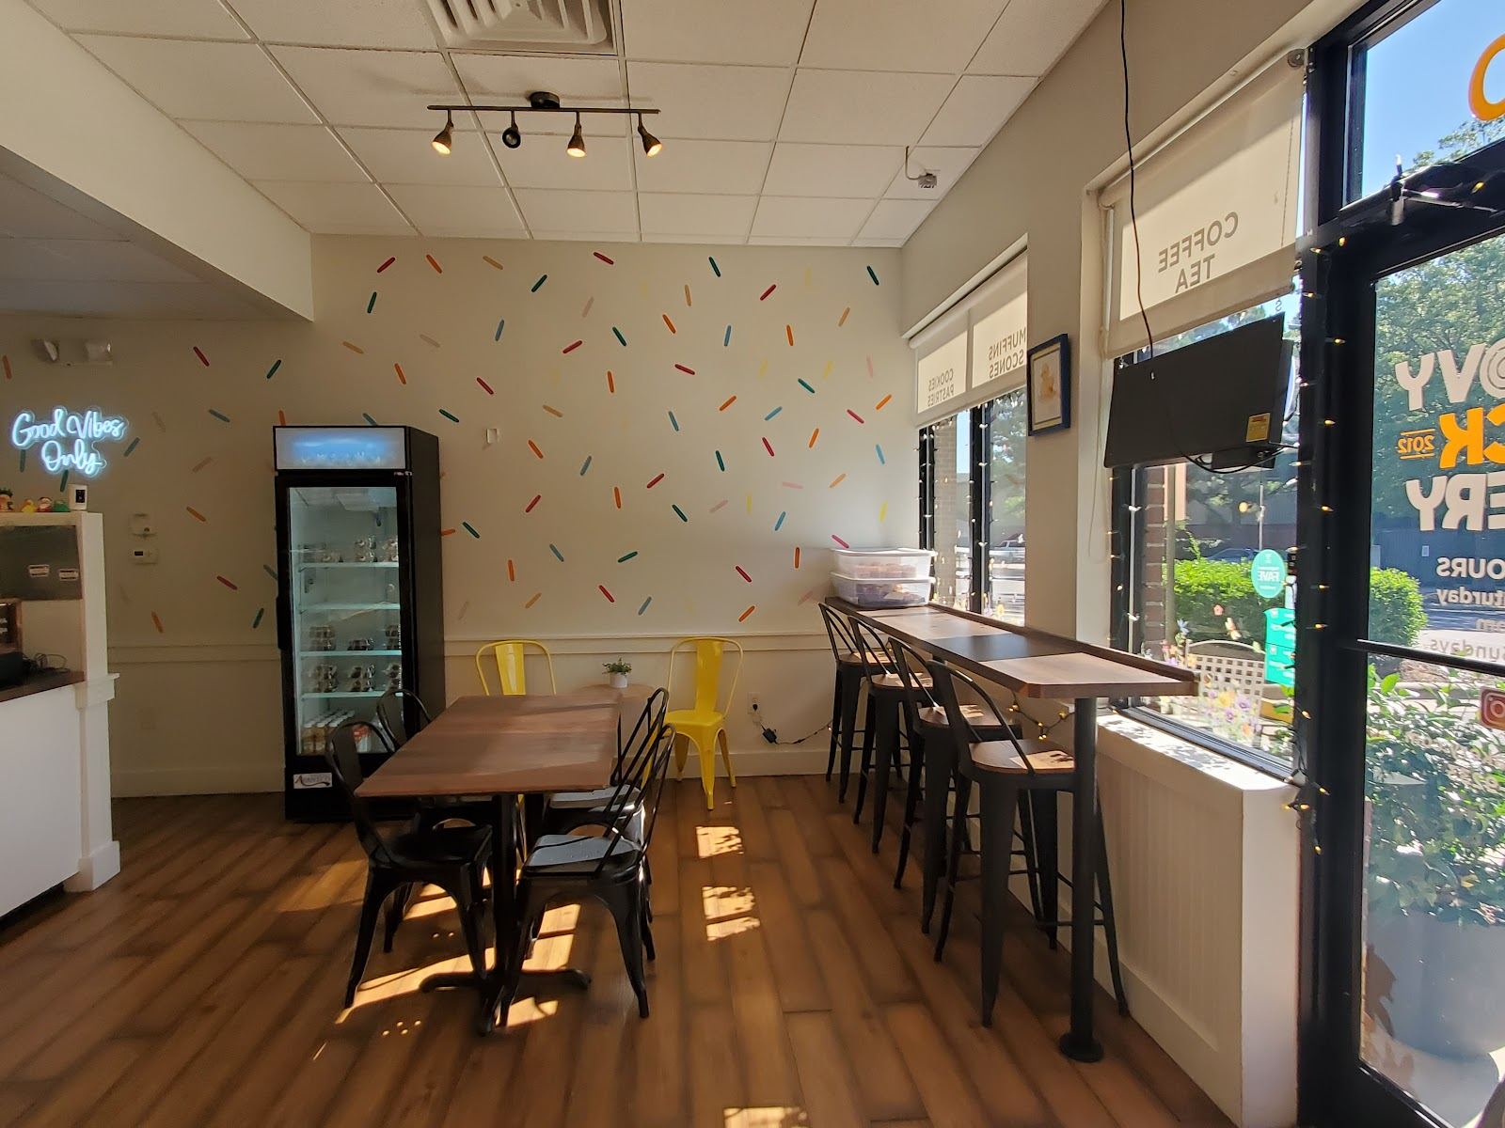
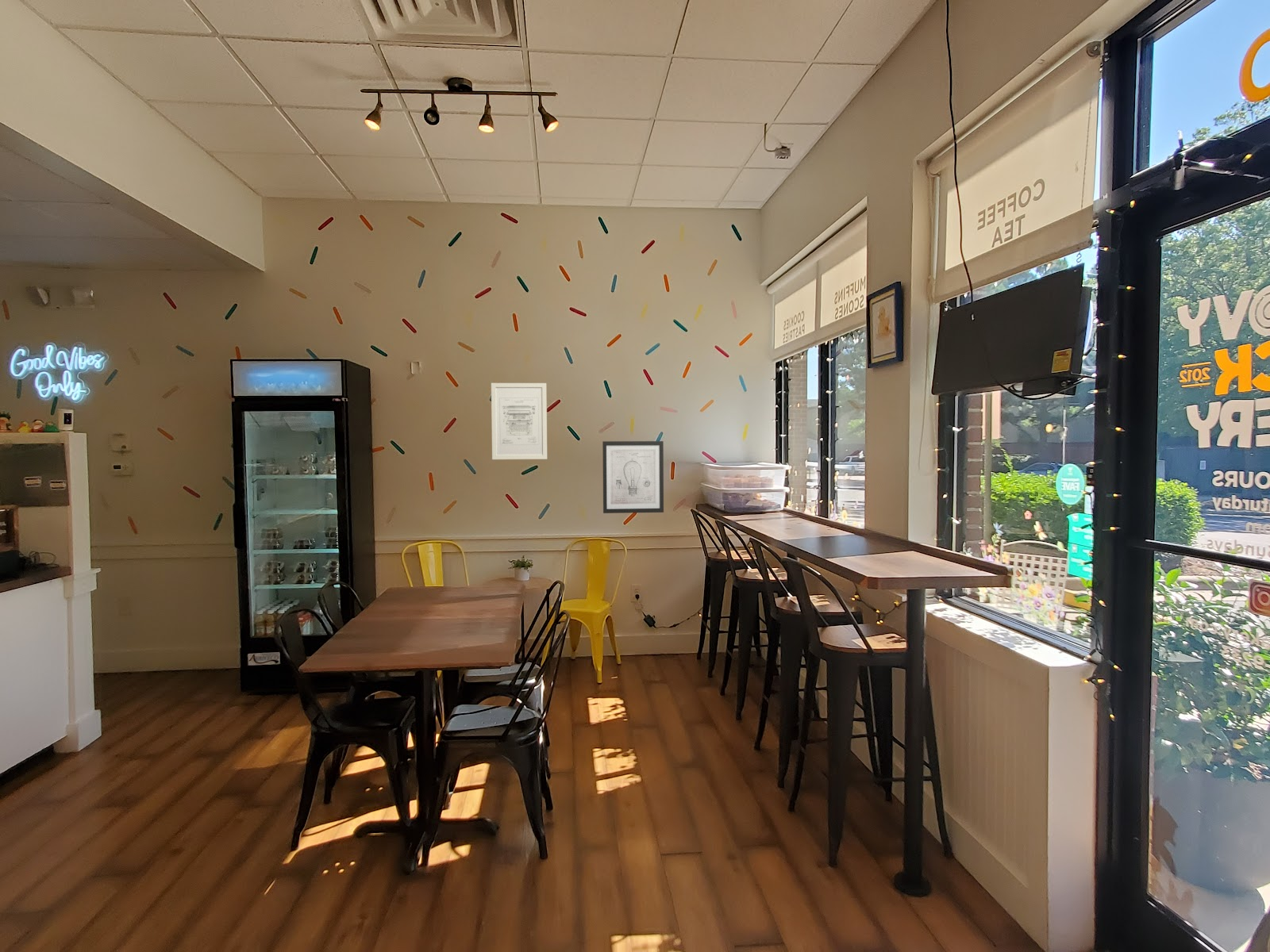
+ wall art [602,440,664,514]
+ wall art [491,382,548,460]
